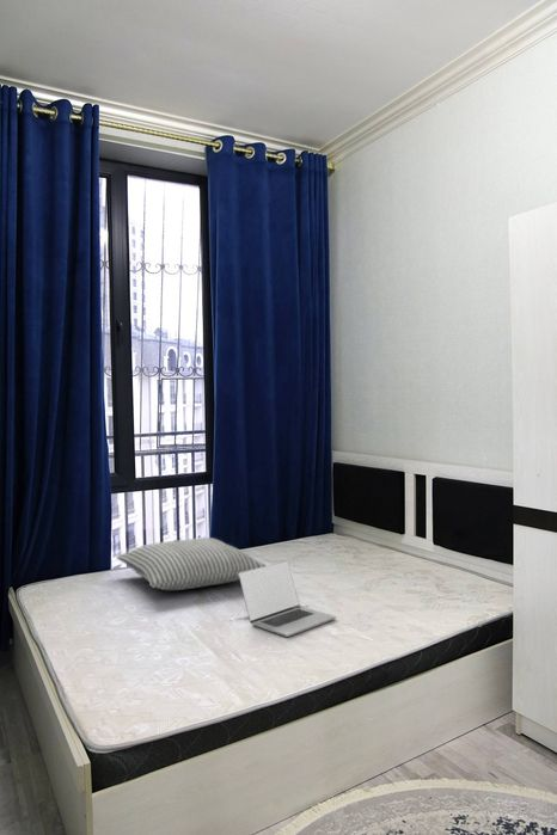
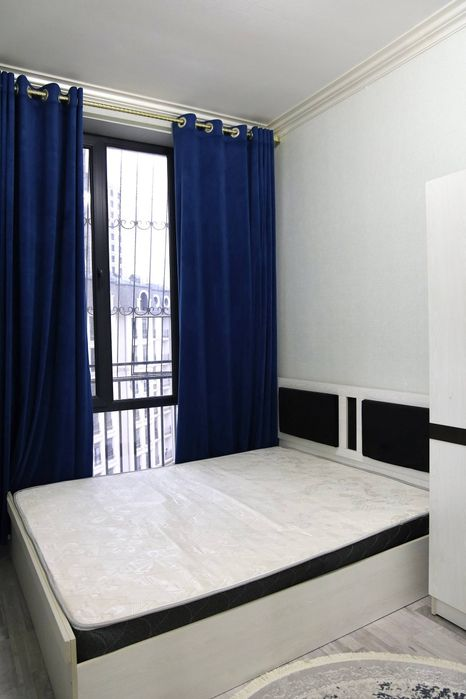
- laptop [239,560,337,638]
- pillow [115,536,269,591]
